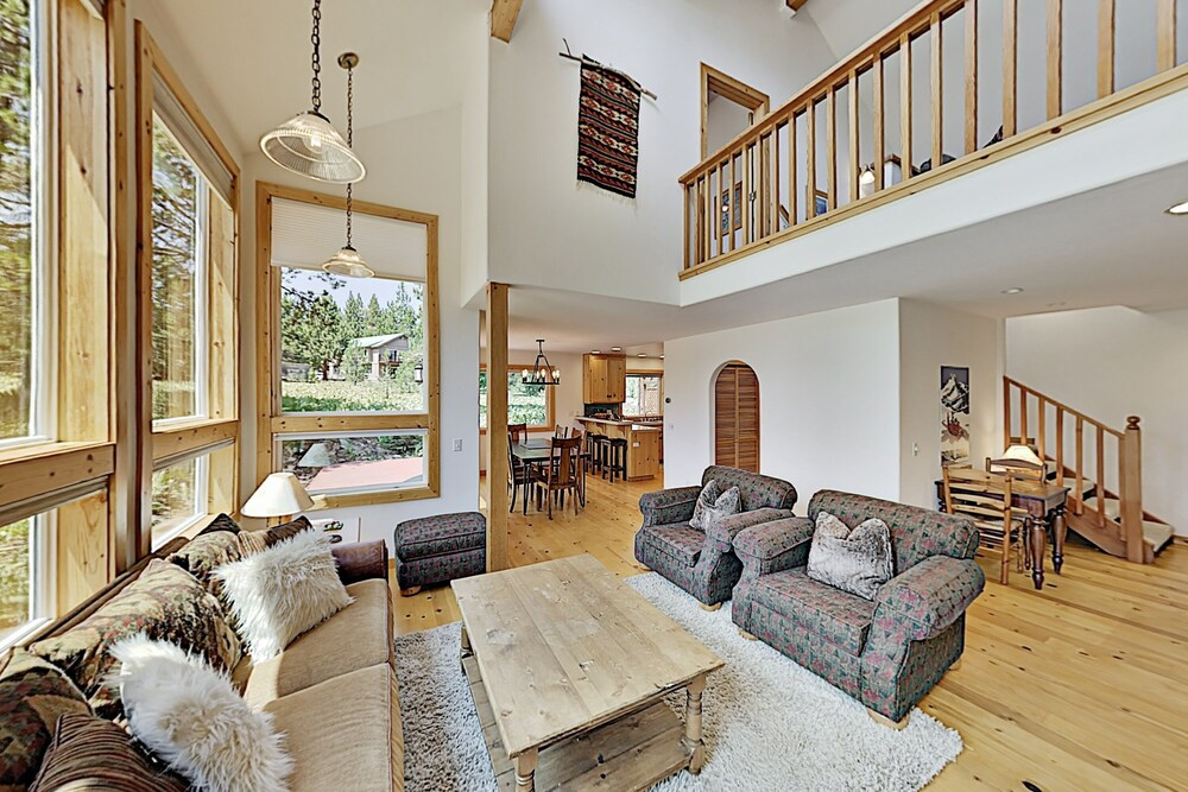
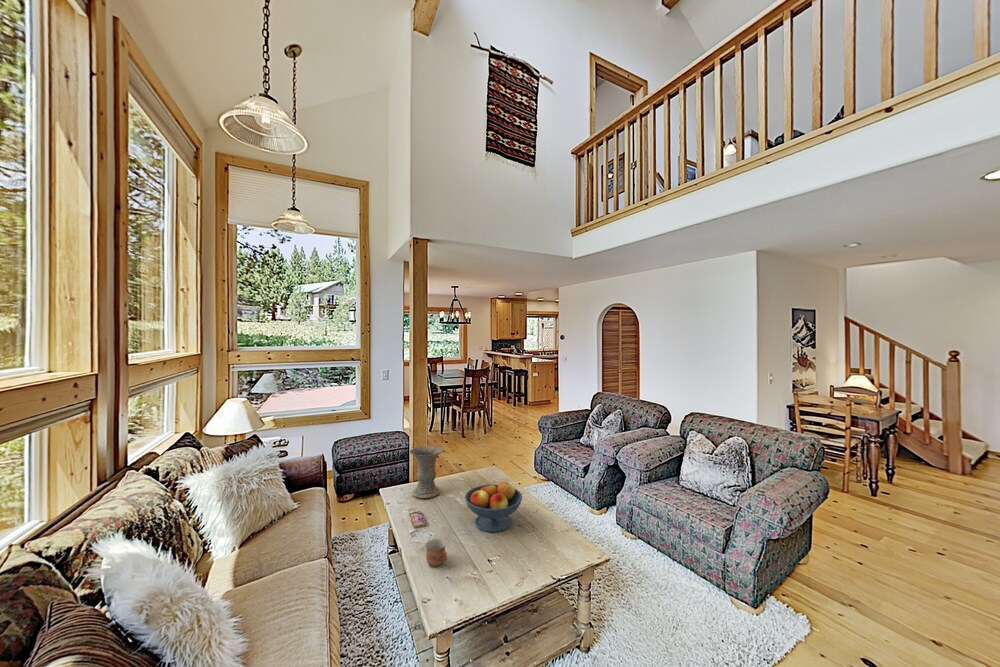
+ fruit bowl [464,480,523,533]
+ smartphone [408,510,427,528]
+ vase [409,445,444,499]
+ mug [425,538,448,568]
